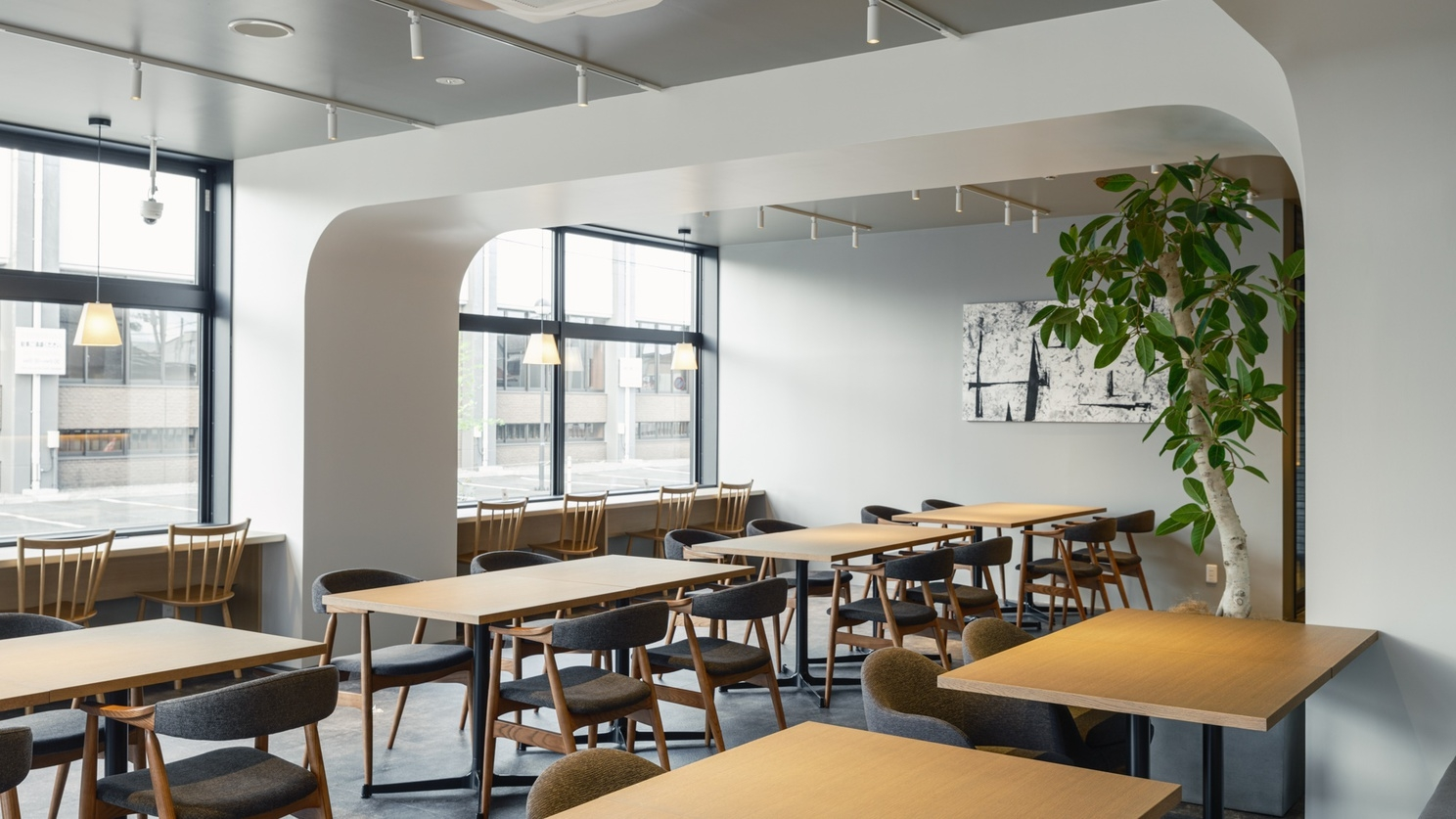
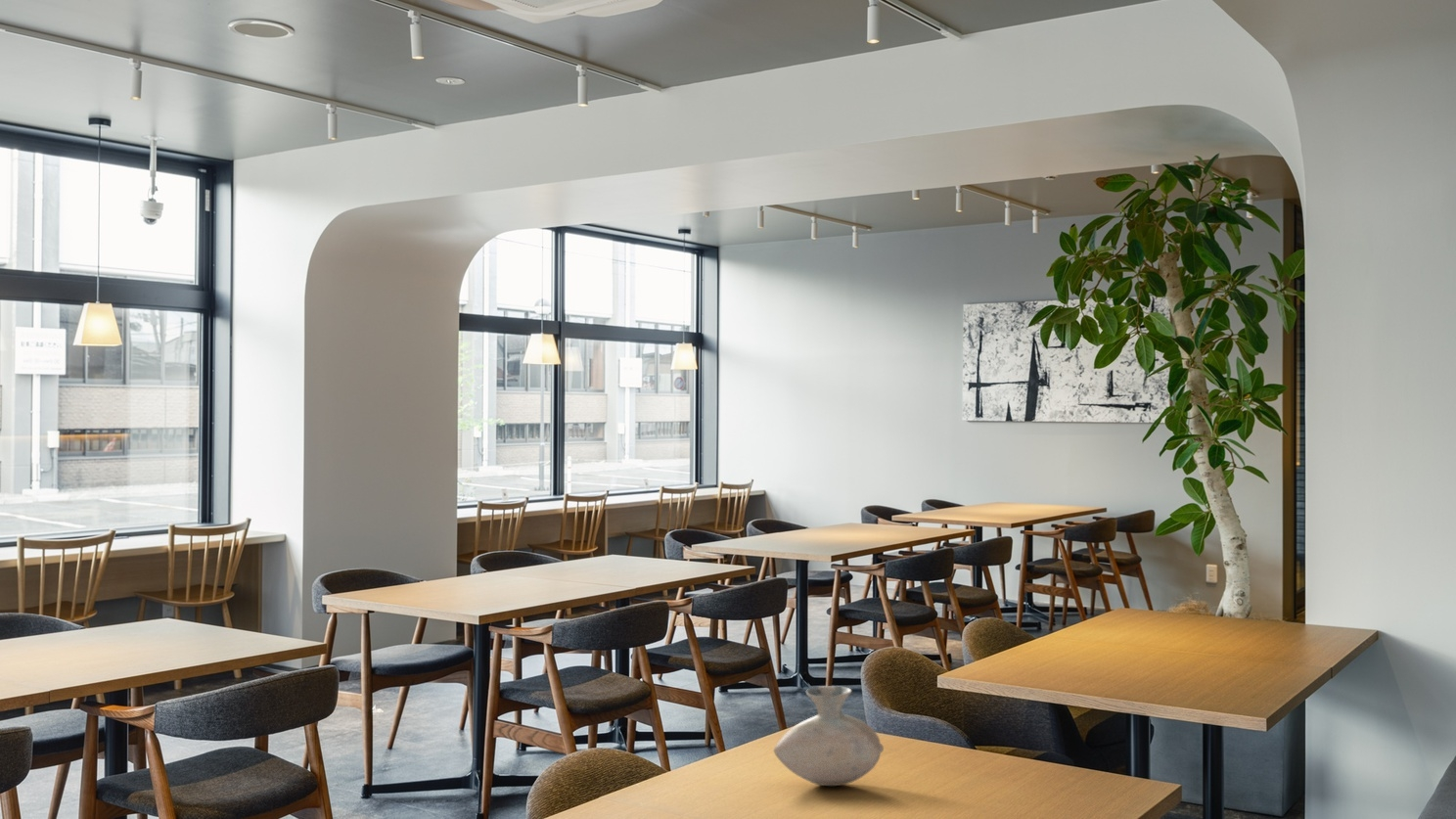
+ vase [773,685,885,787]
